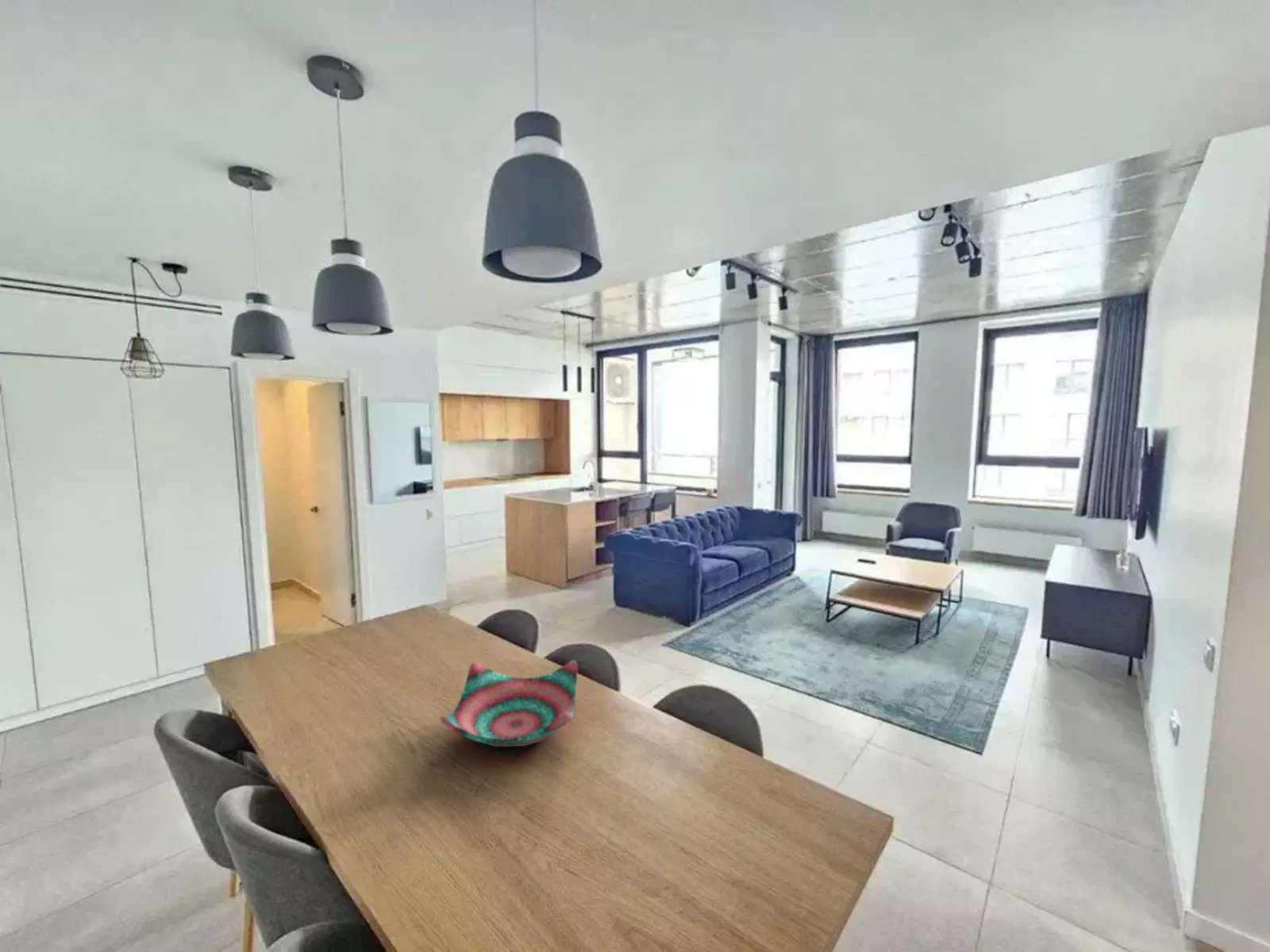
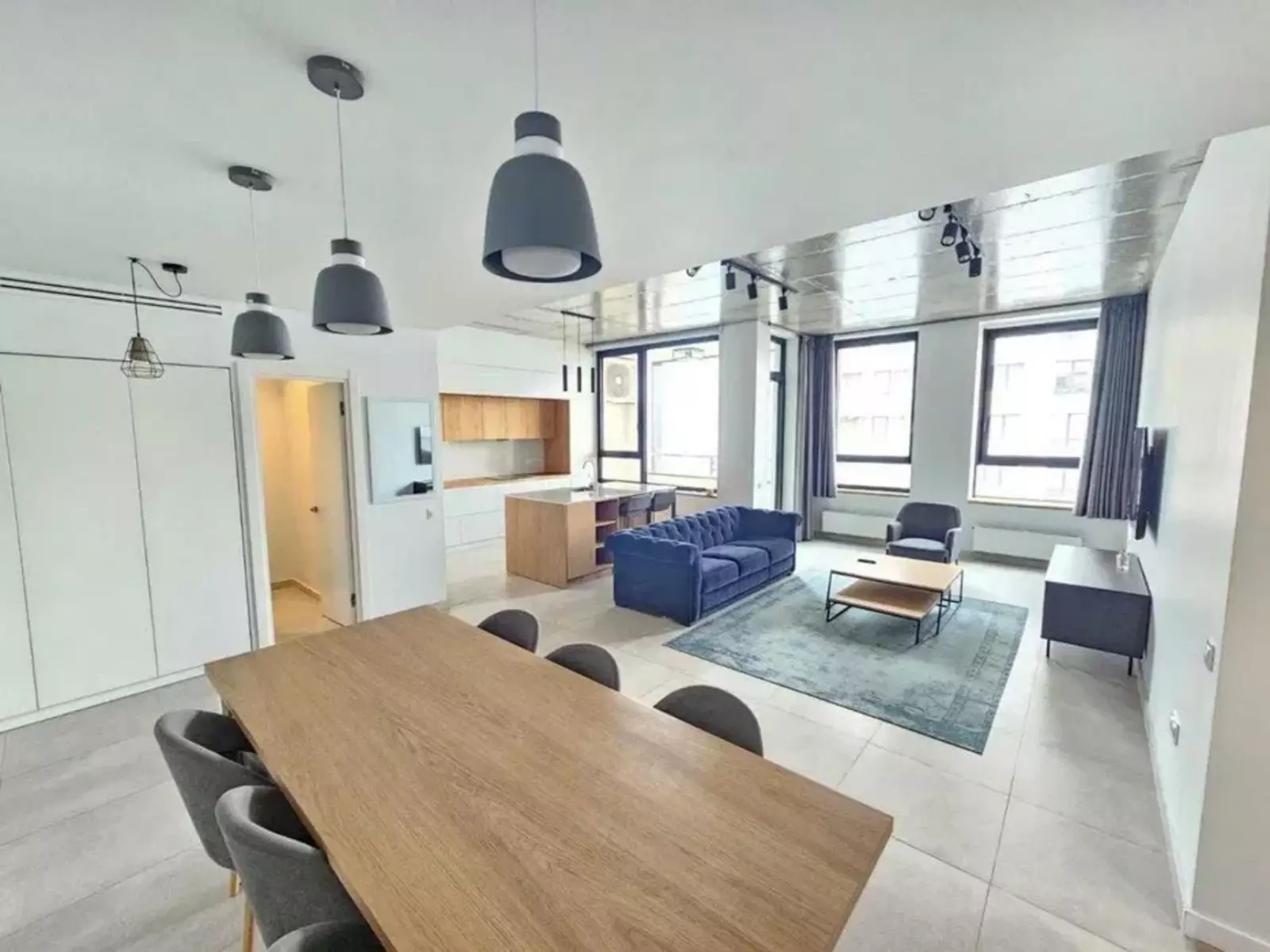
- decorative bowl [440,659,579,747]
